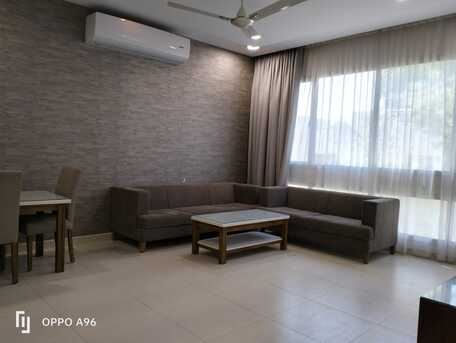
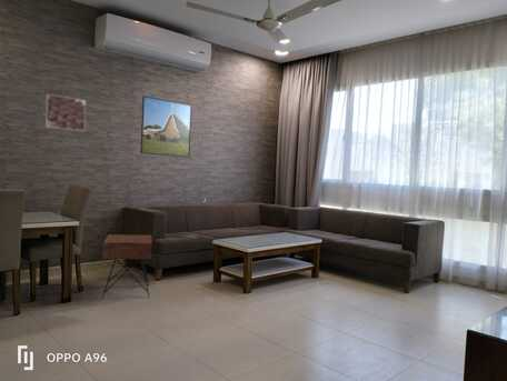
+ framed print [44,93,87,132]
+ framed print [139,94,193,159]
+ nightstand [101,233,153,299]
